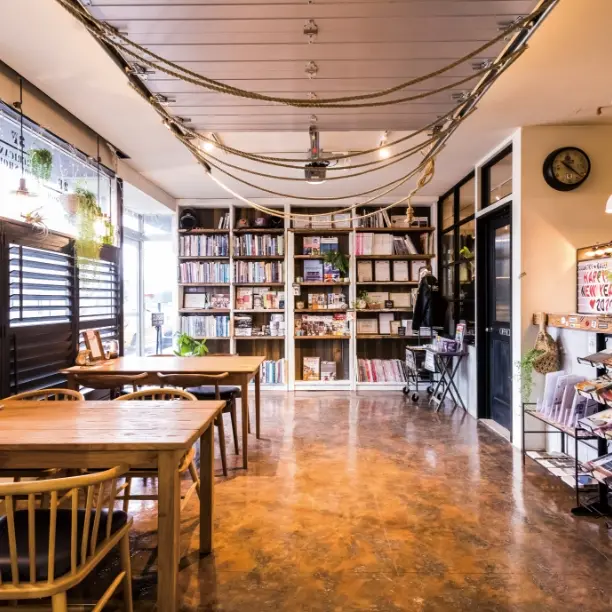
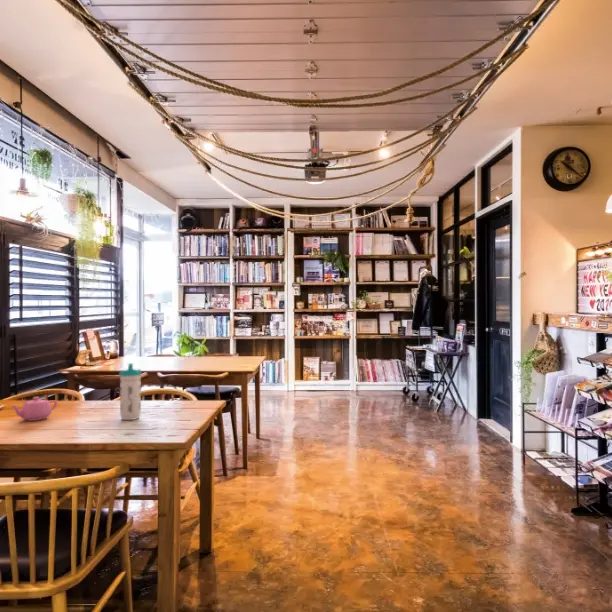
+ teapot [10,396,58,422]
+ water bottle [118,362,143,421]
